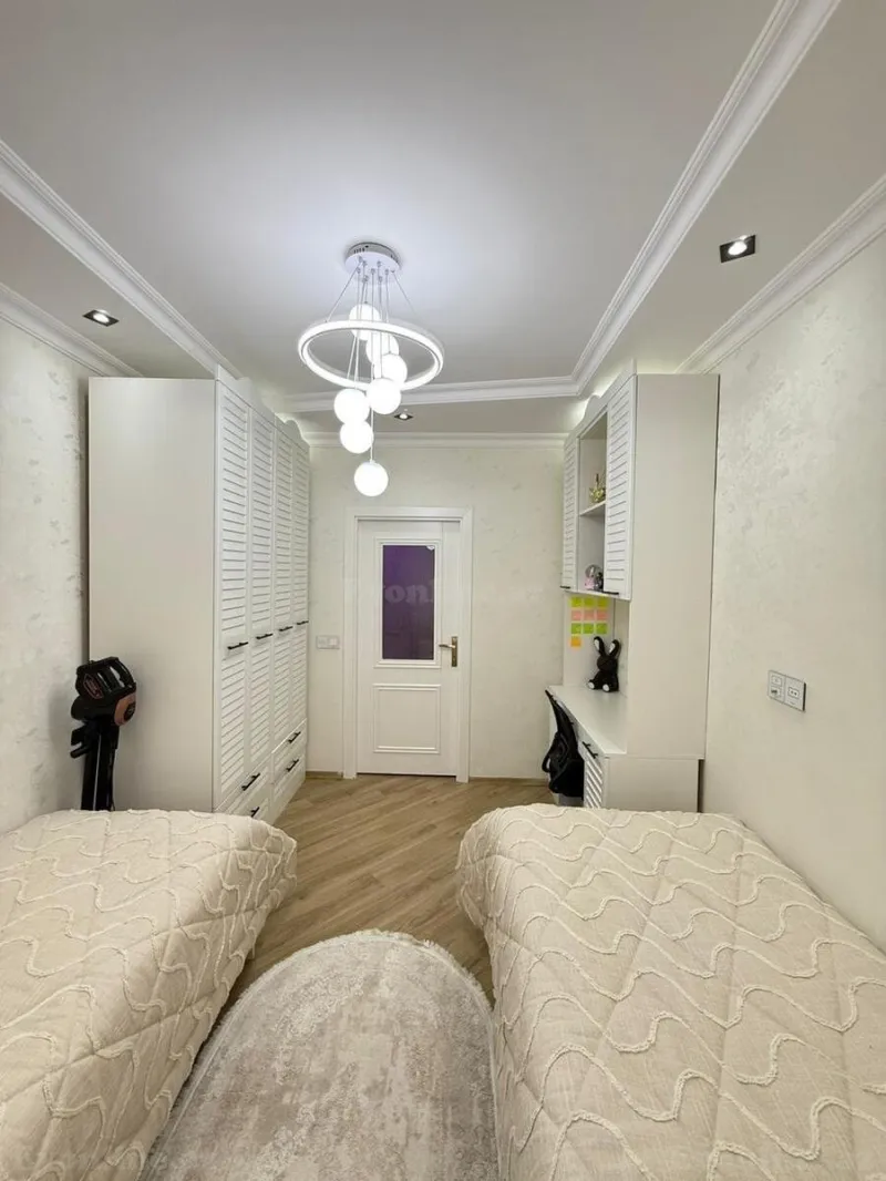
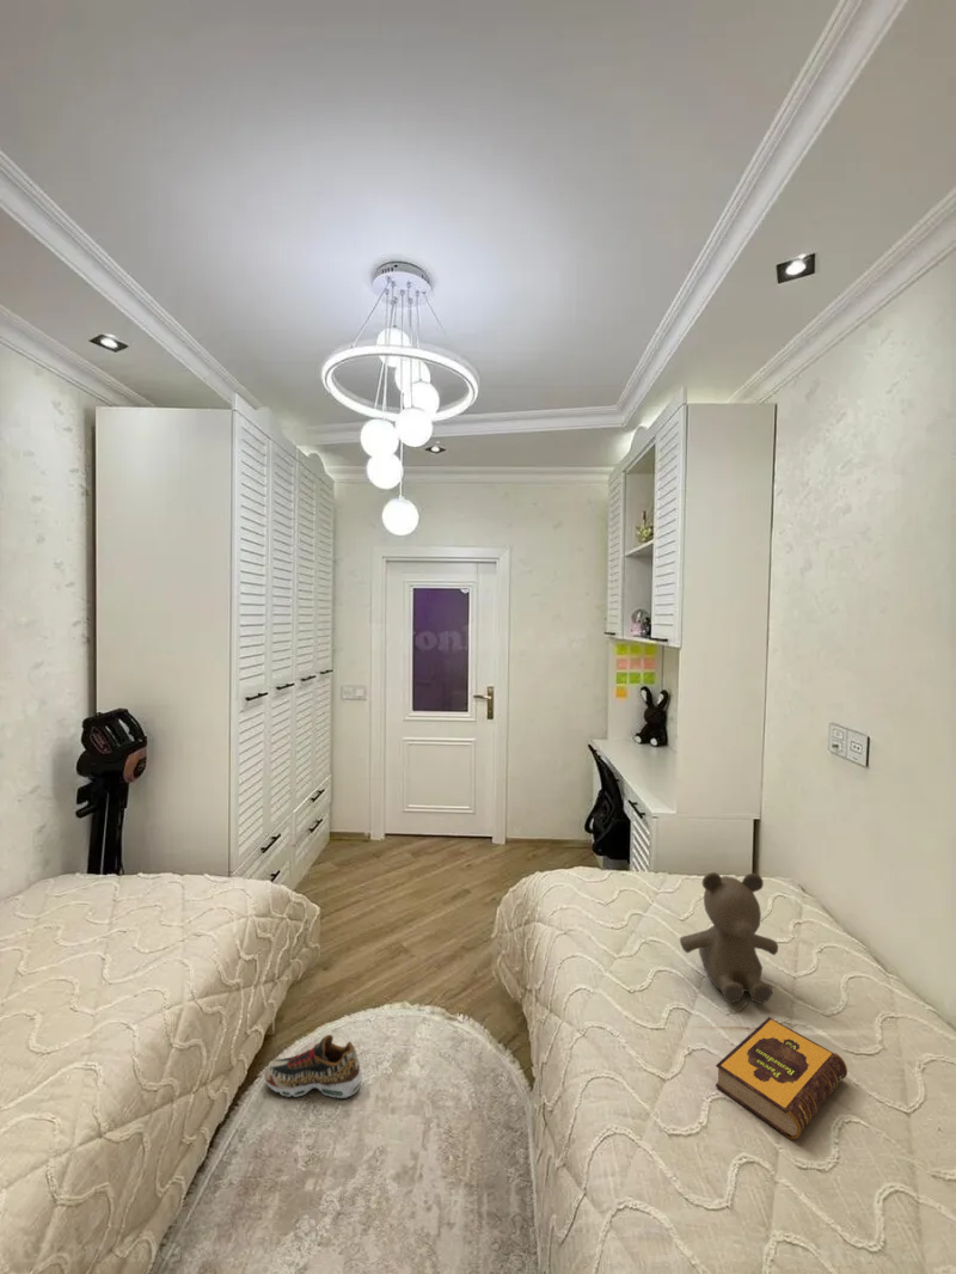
+ teddy bear [679,871,779,1005]
+ sneaker [264,1034,363,1100]
+ hardback book [715,1016,848,1140]
